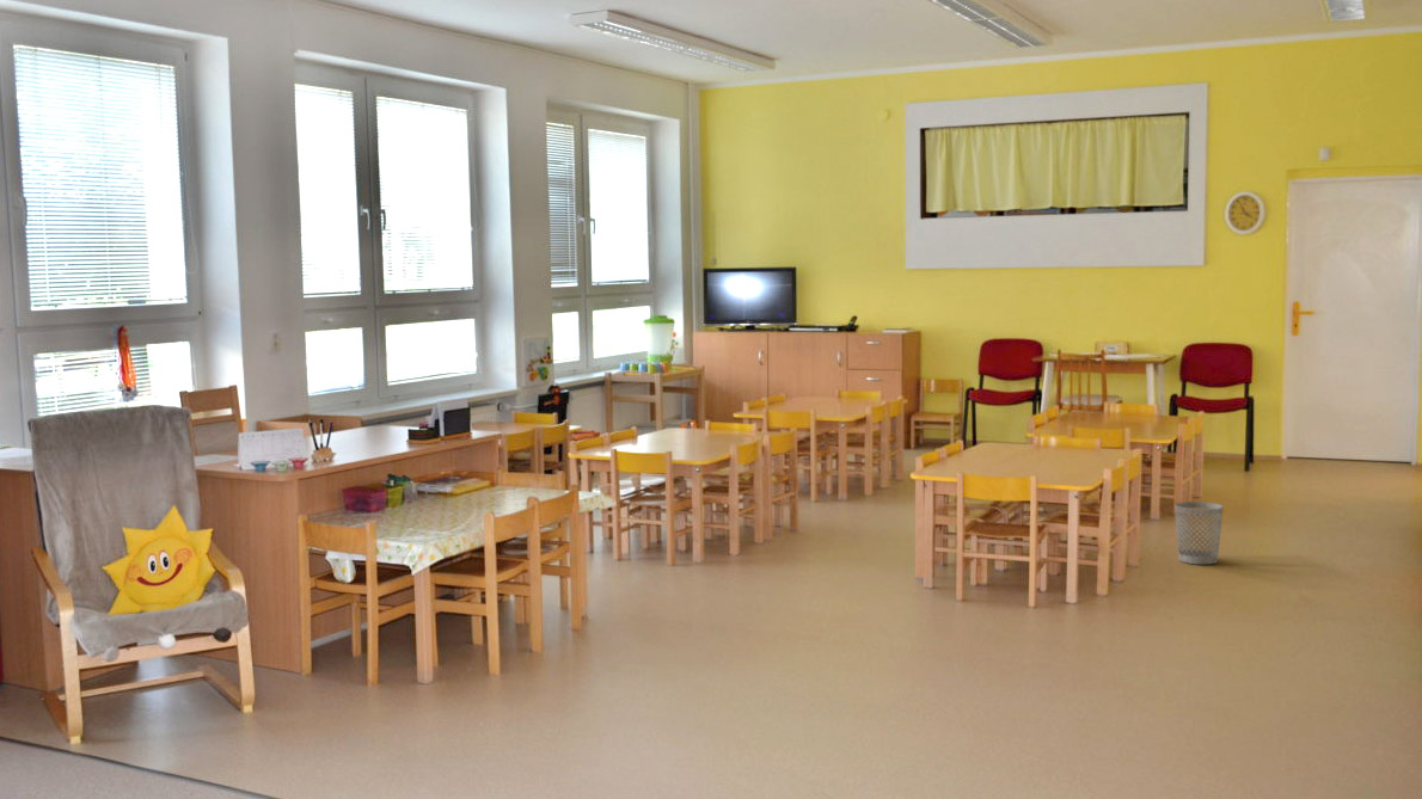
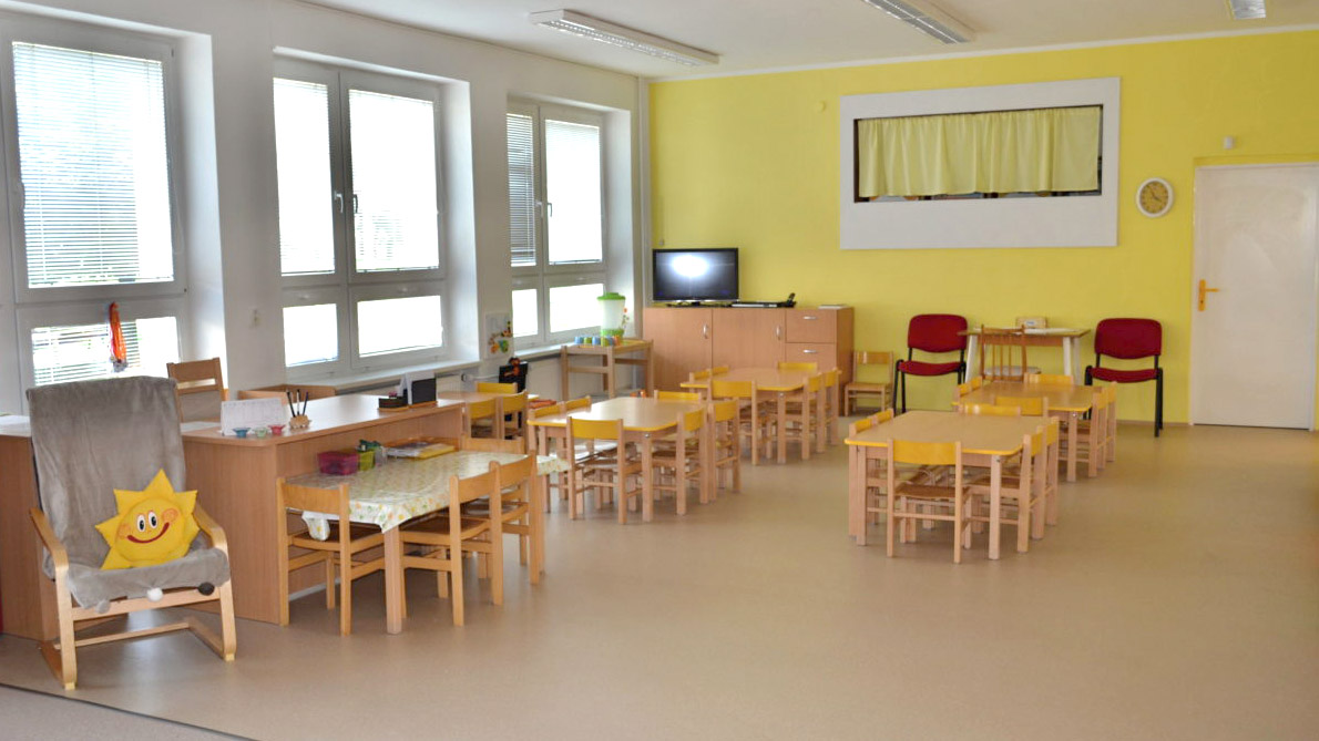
- wastebasket [1173,500,1225,565]
